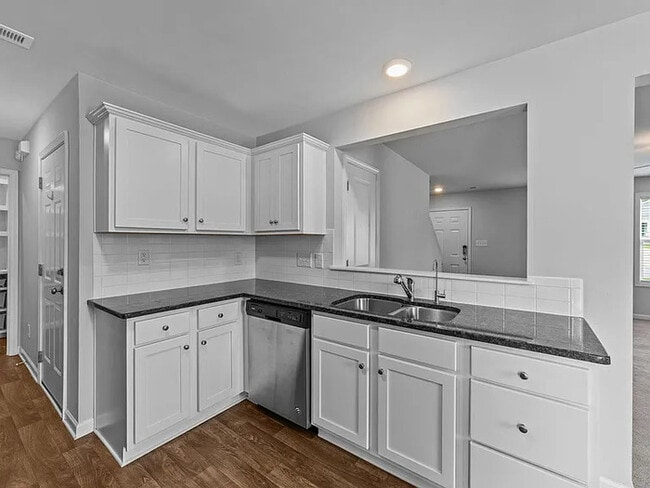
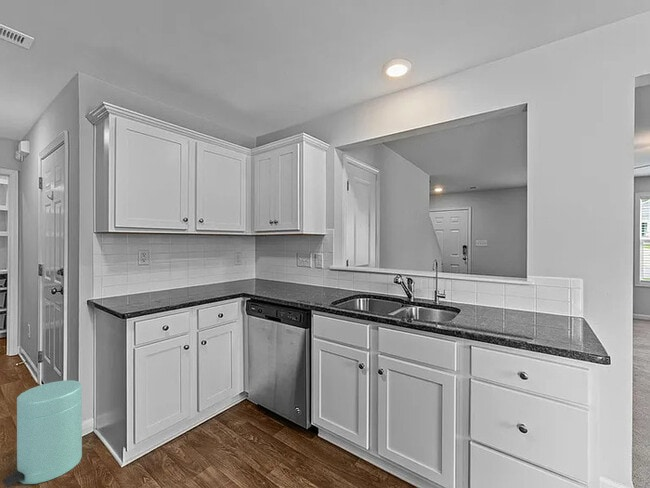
+ trash can [1,379,83,488]
